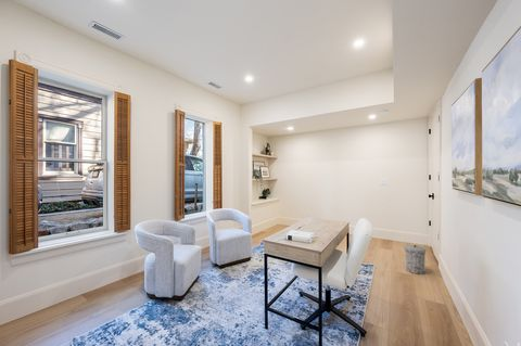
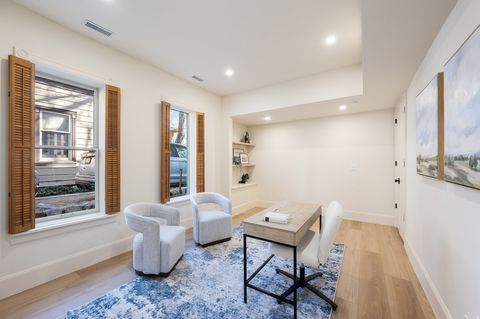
- trash can [404,244,427,275]
